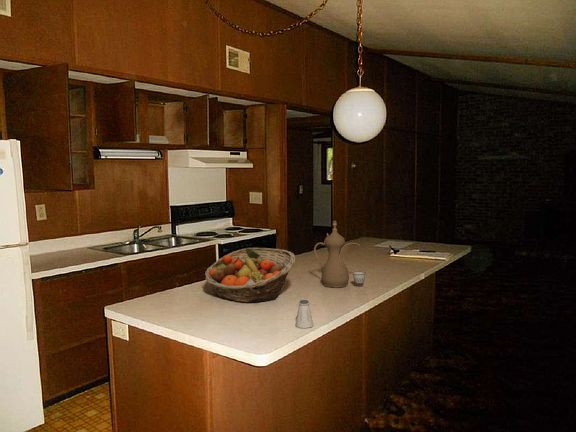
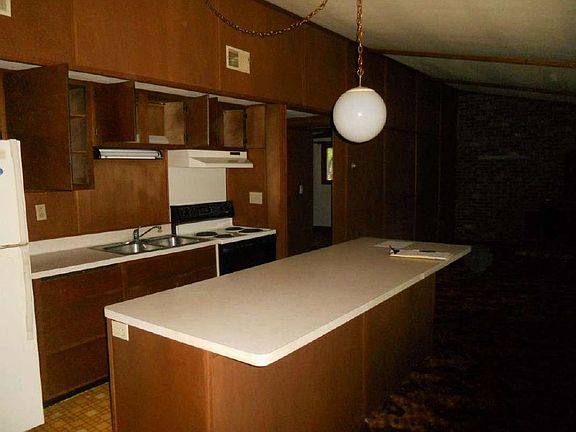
- saltshaker [295,299,314,329]
- fruit basket [204,247,296,303]
- teapot [313,220,367,288]
